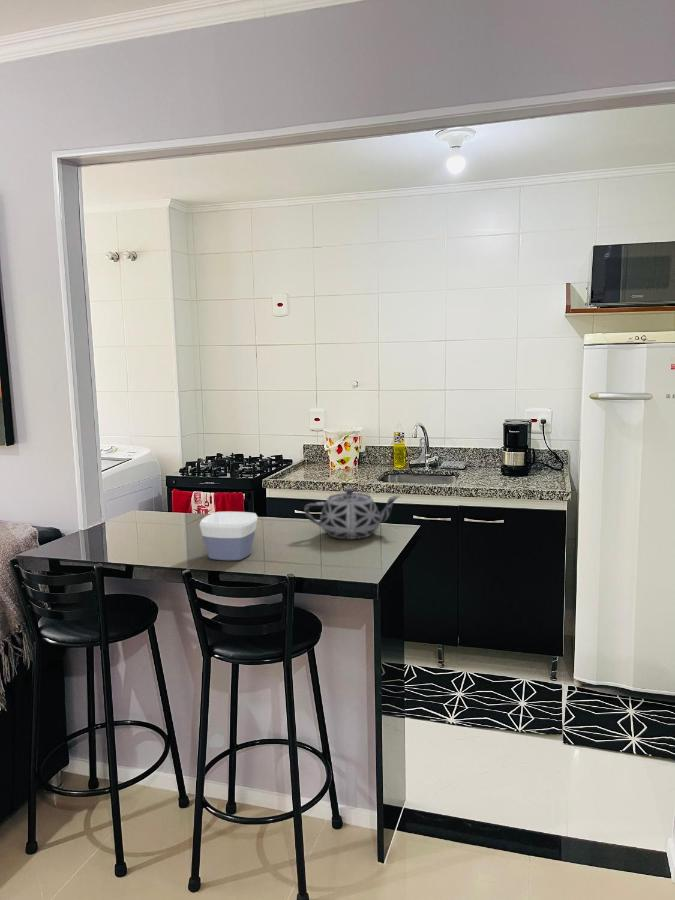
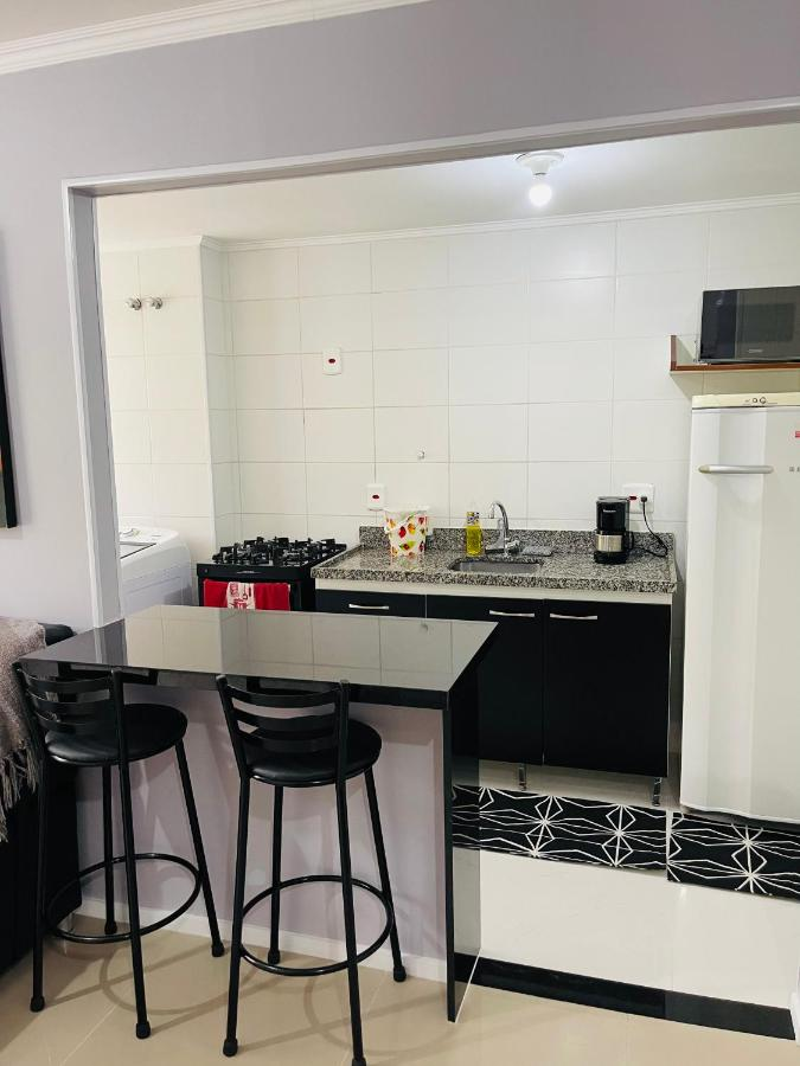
- teapot [303,486,402,540]
- bowl [199,511,259,562]
